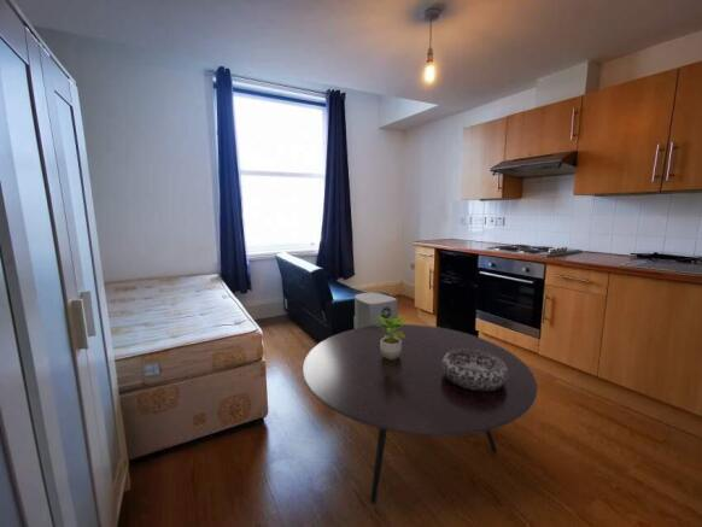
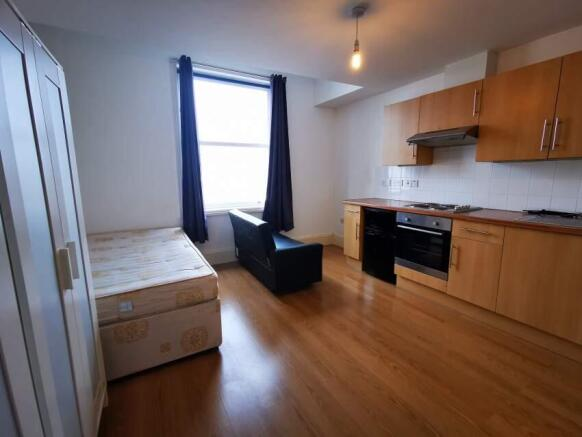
- air purifier [352,292,399,329]
- dining table [302,323,539,505]
- decorative bowl [441,349,508,391]
- potted plant [376,312,410,359]
